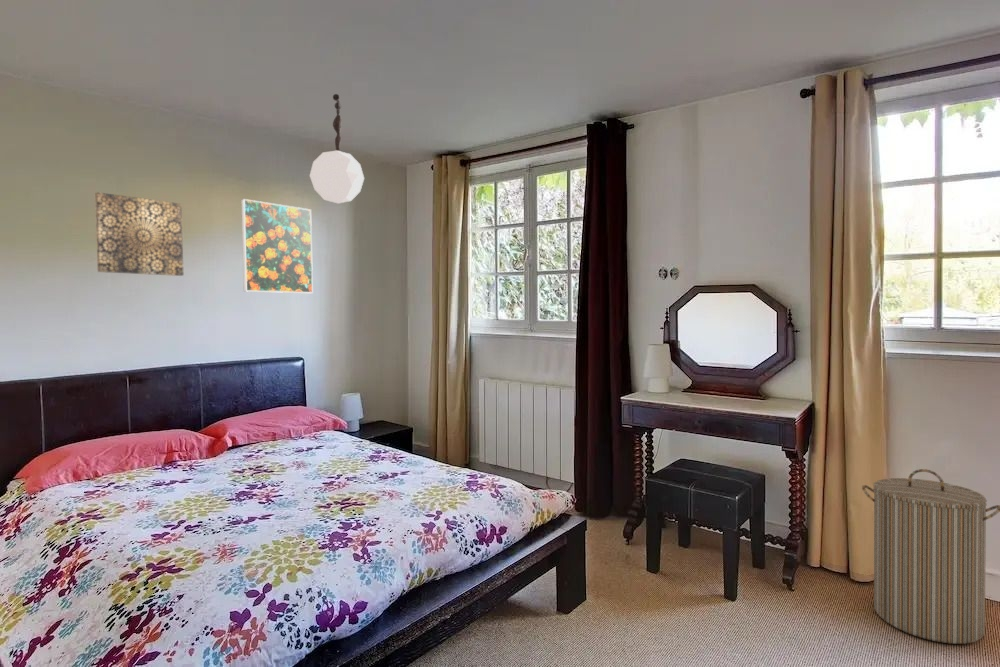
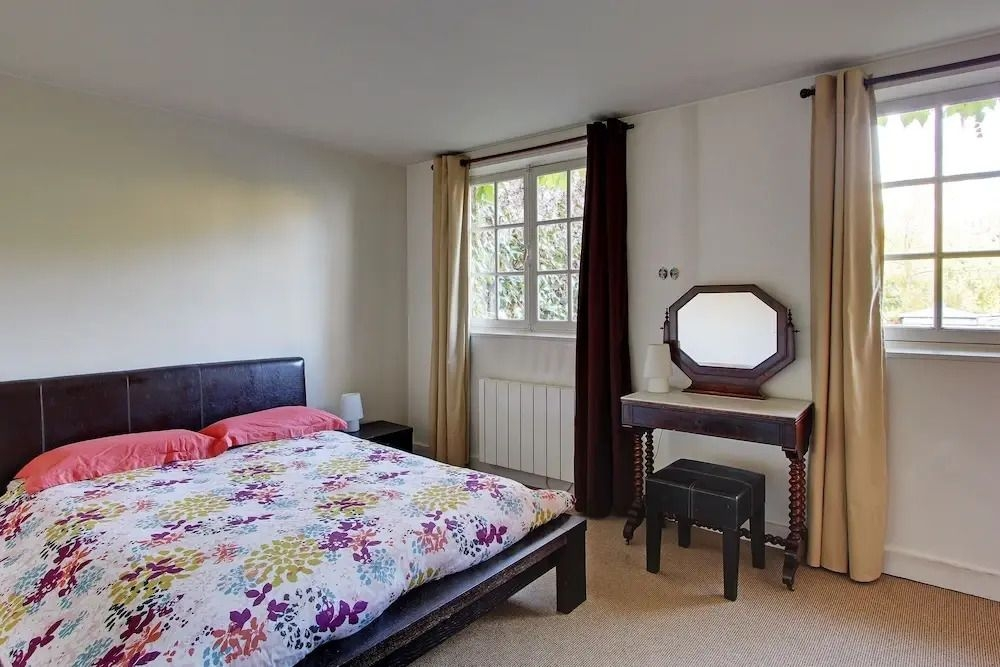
- pendant lamp [309,93,365,204]
- wall art [94,191,184,277]
- laundry hamper [861,468,1000,645]
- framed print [240,198,314,294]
